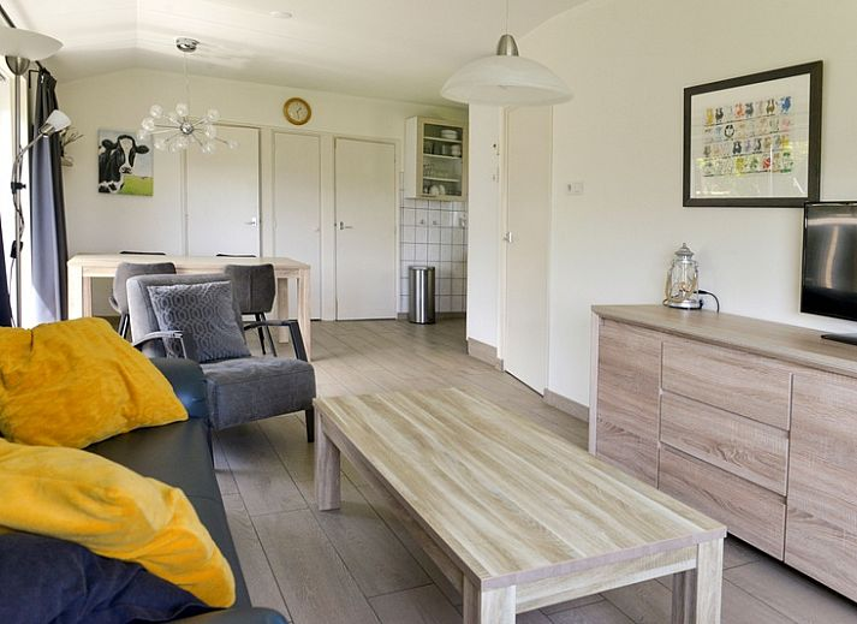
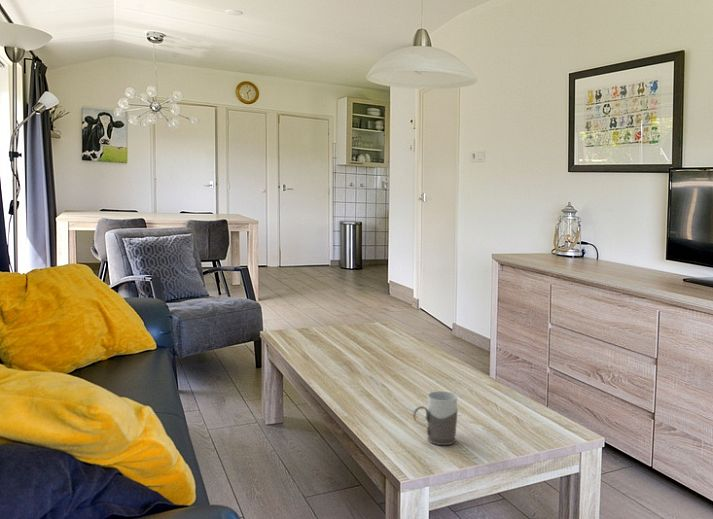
+ mug [412,390,458,446]
